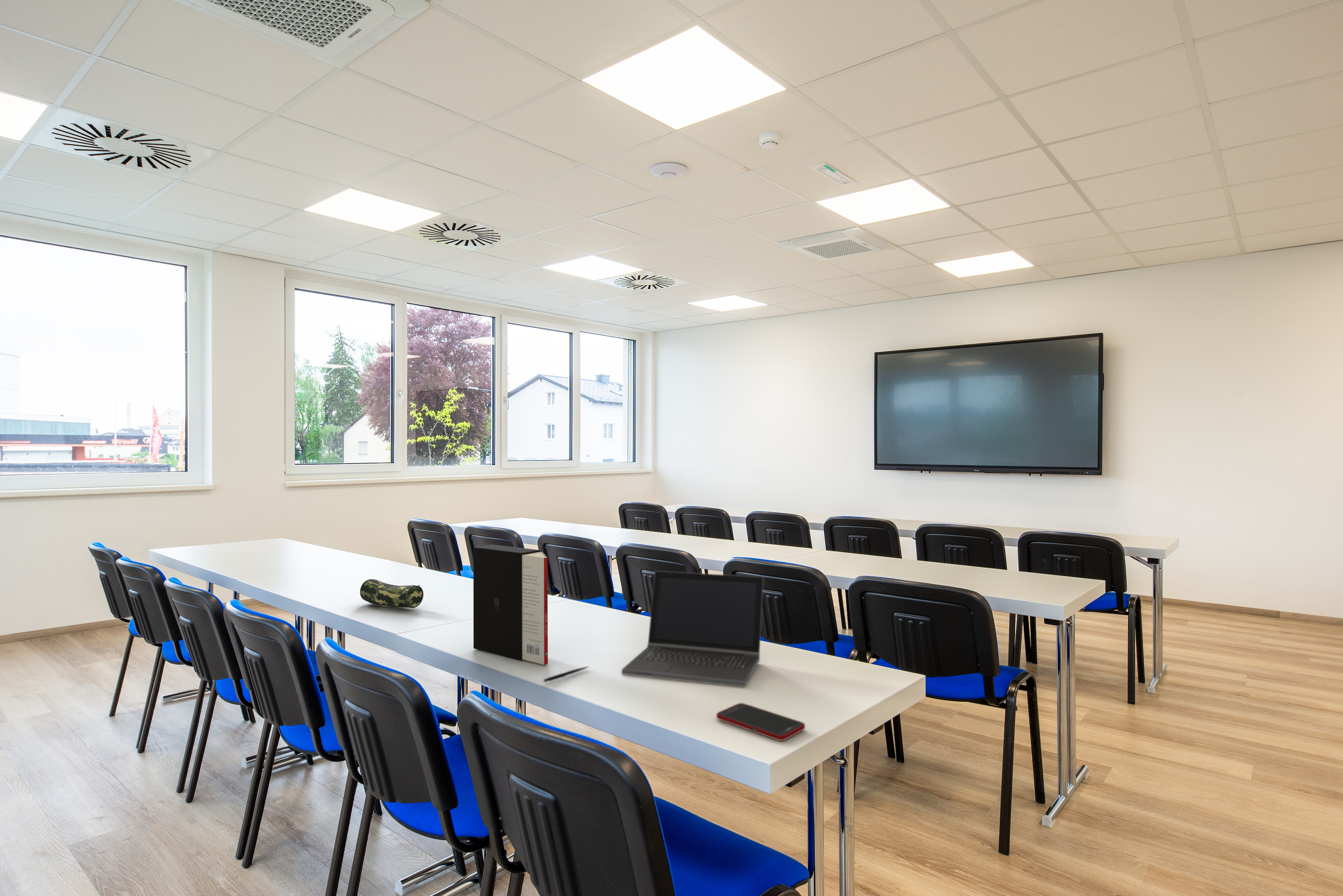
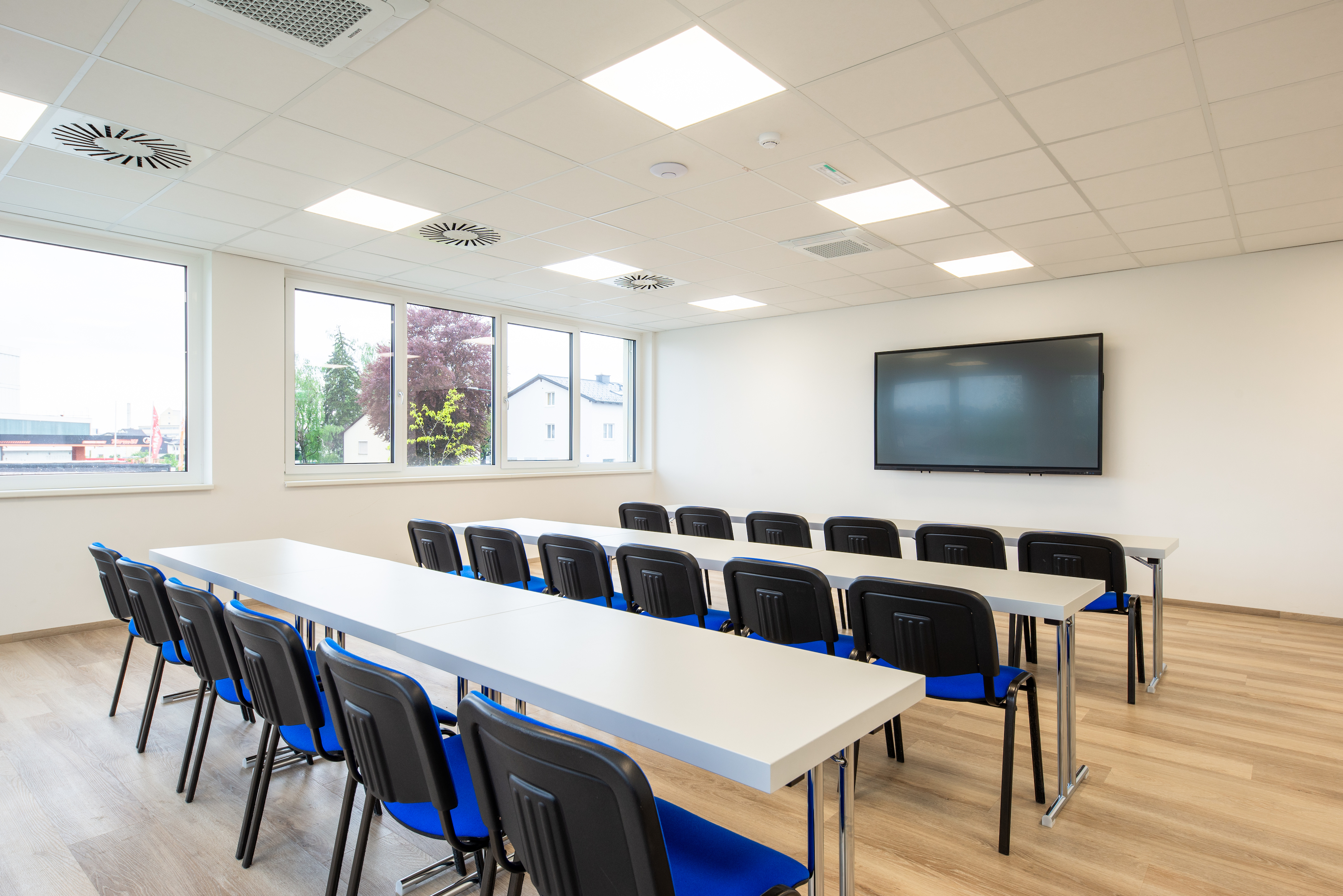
- book [473,544,548,665]
- pencil case [360,579,424,608]
- laptop computer [621,570,764,687]
- cell phone [716,703,805,741]
- pen [543,666,589,683]
